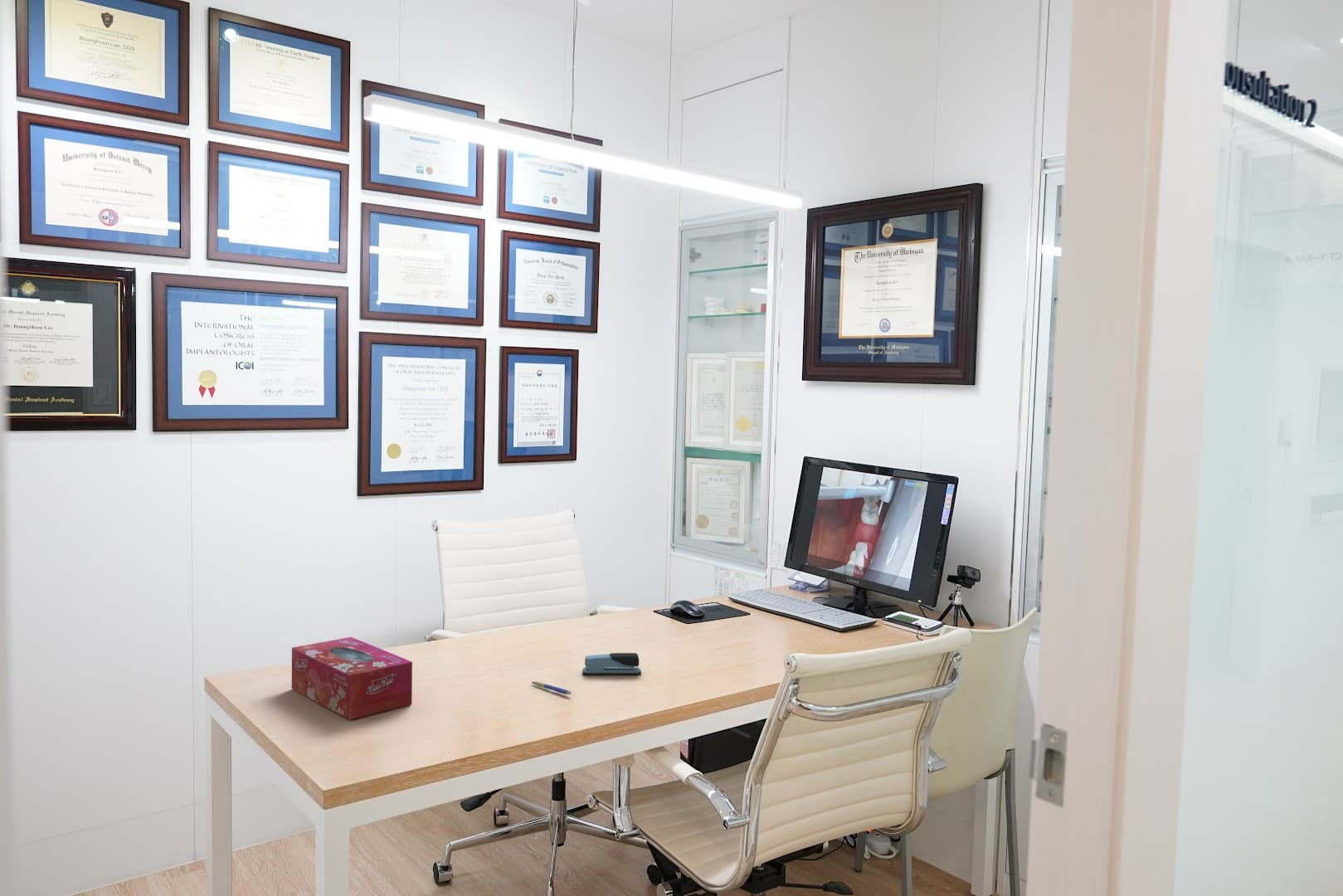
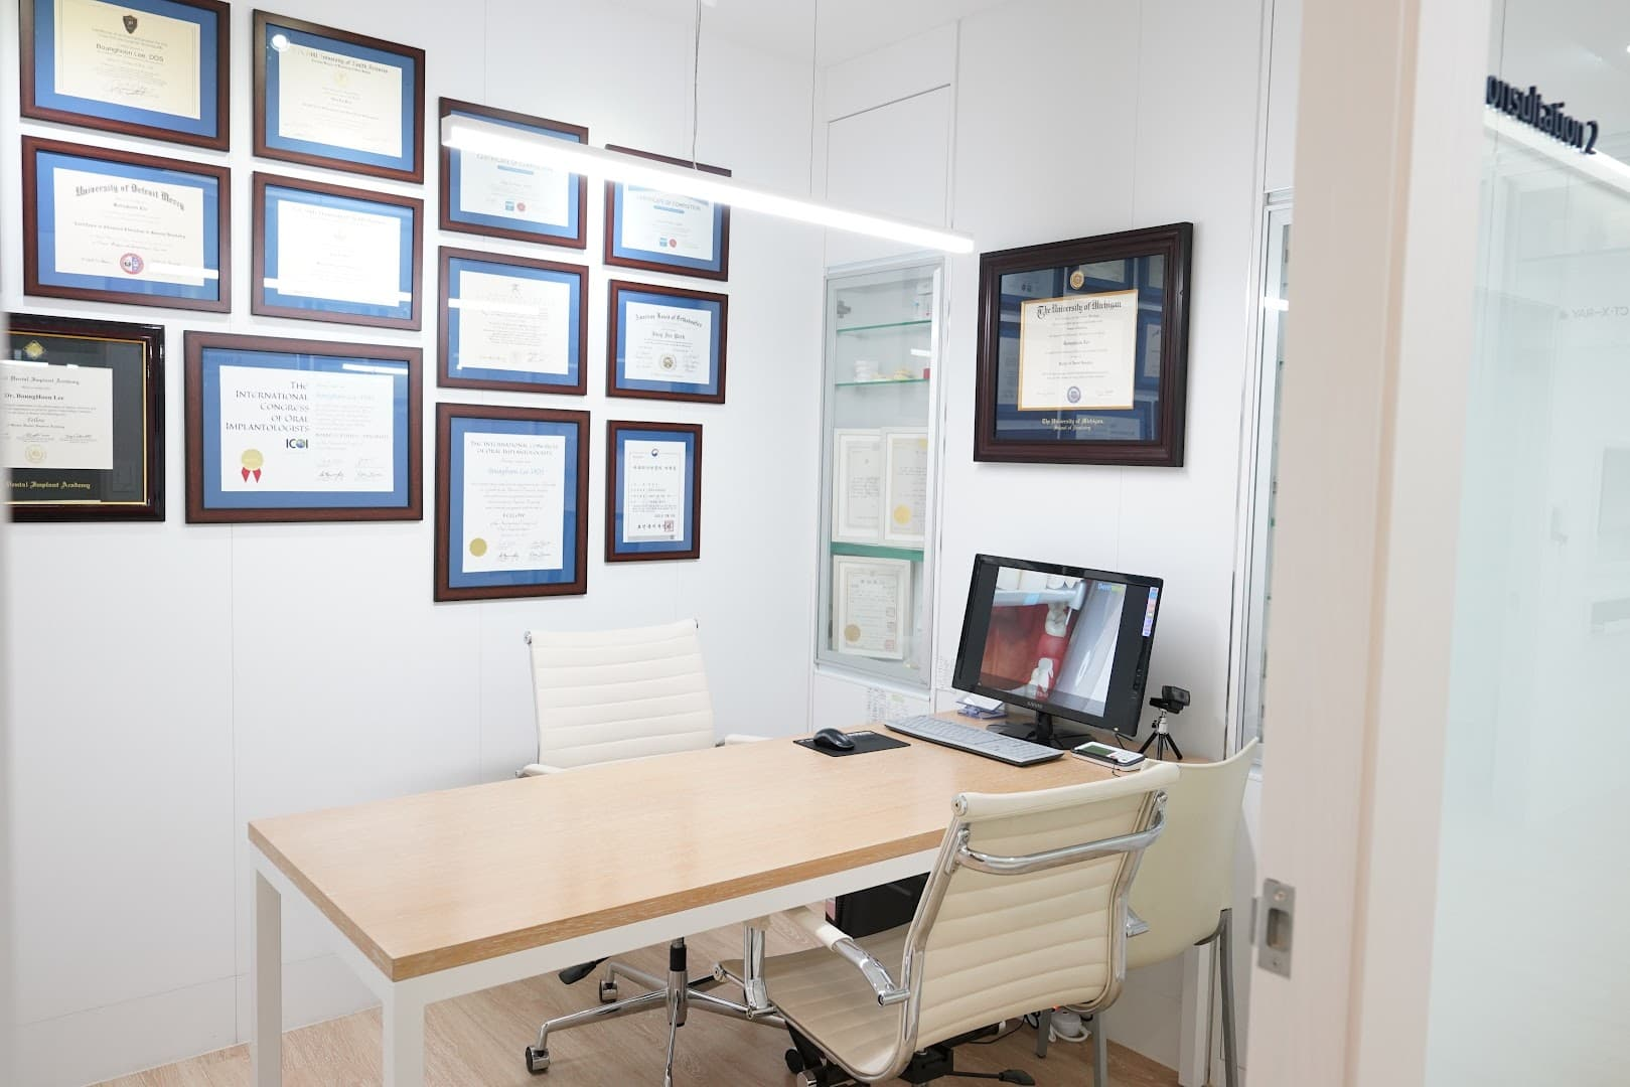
- pen [531,680,572,695]
- tissue box [291,636,413,720]
- stapler [581,652,642,676]
